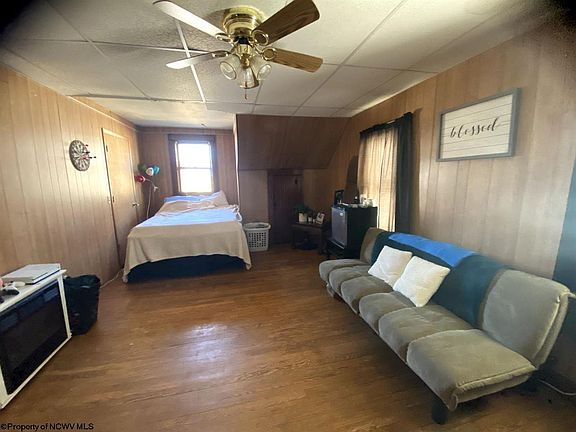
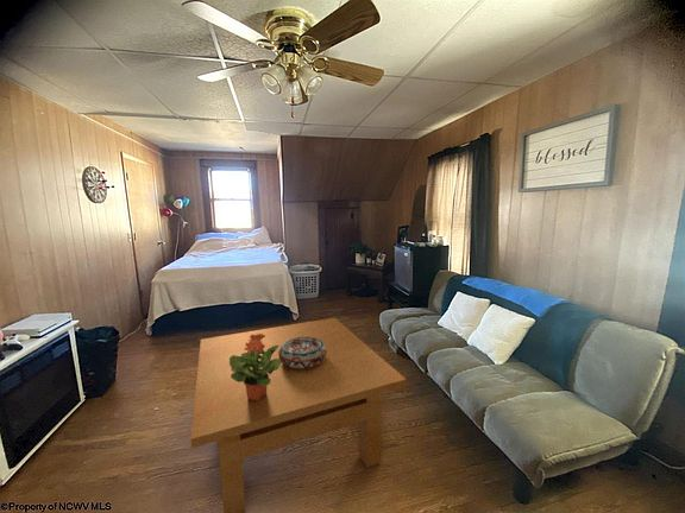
+ potted plant [230,334,282,400]
+ table [189,317,408,513]
+ decorative bowl [278,337,327,368]
